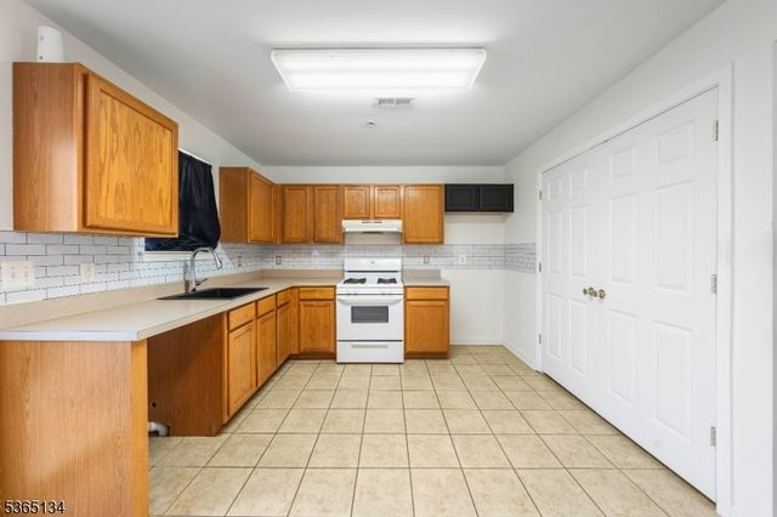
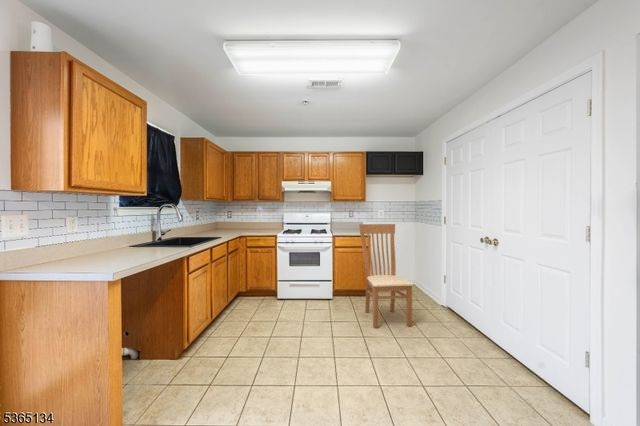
+ chair [358,223,415,329]
